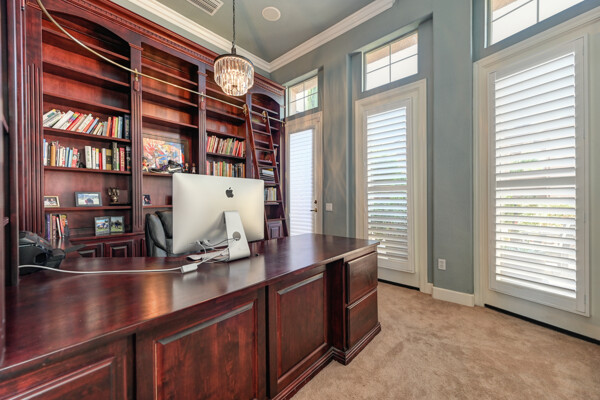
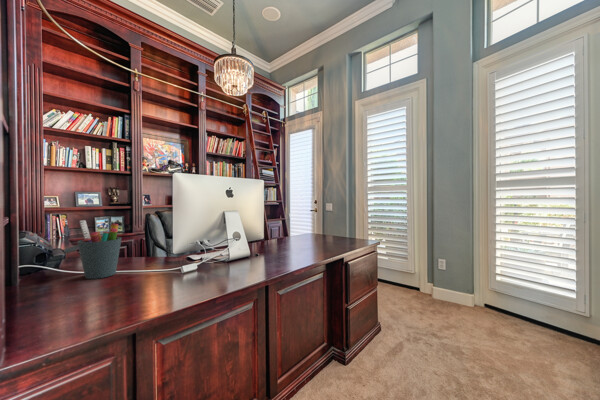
+ pen holder [77,219,122,280]
